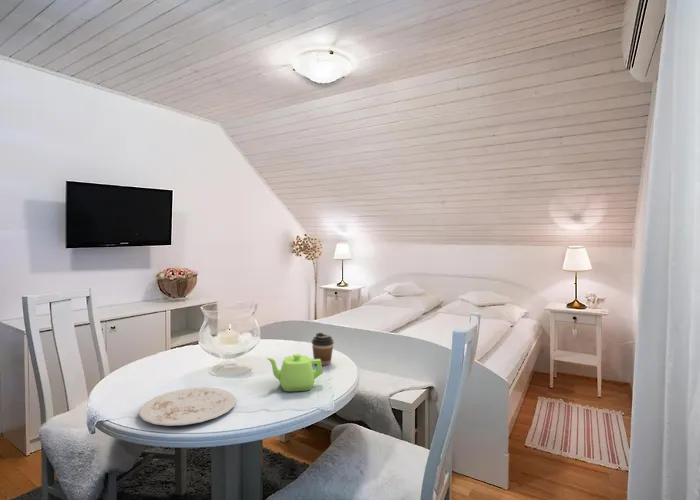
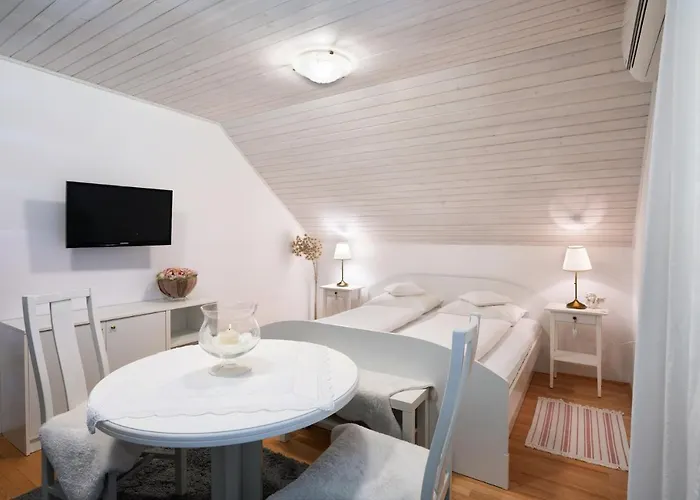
- plate [138,386,237,427]
- teapot [265,353,324,392]
- coffee cup [311,332,335,366]
